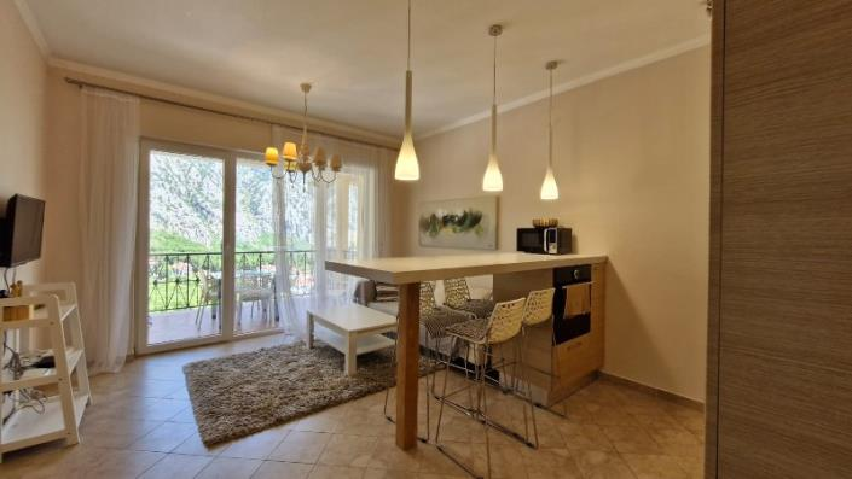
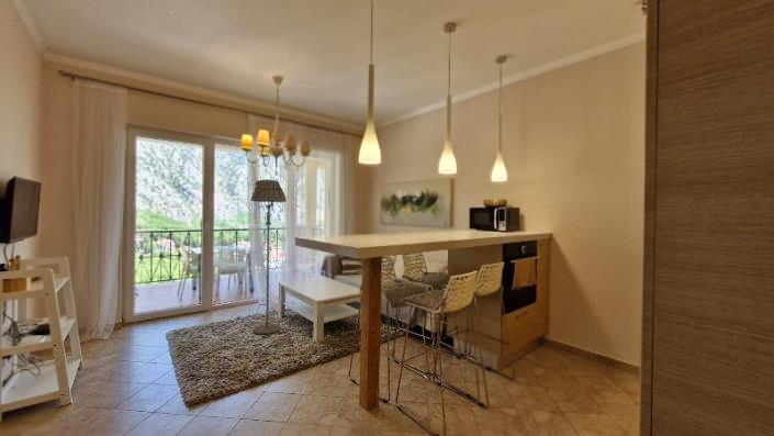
+ floor lamp [250,179,288,335]
